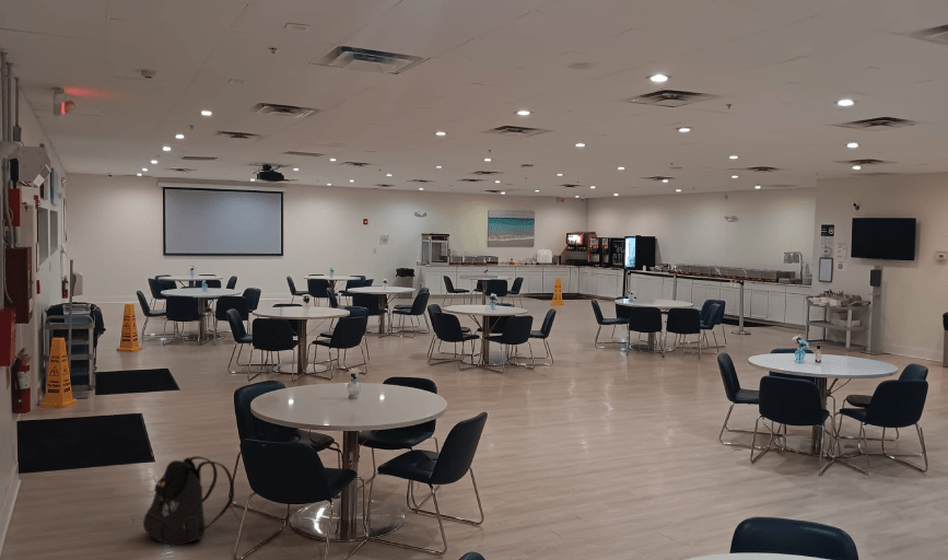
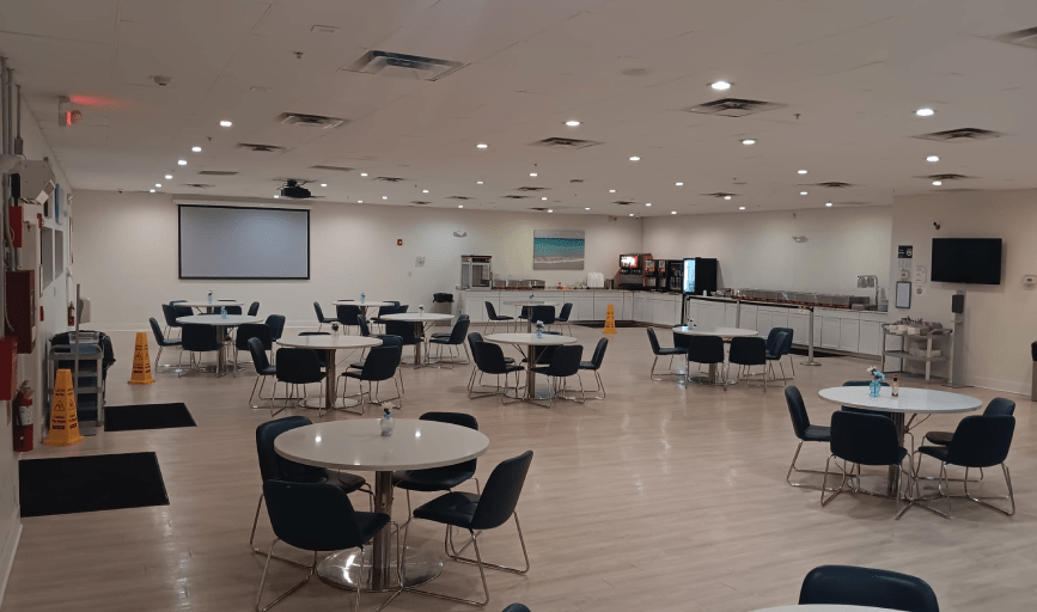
- backpack [142,455,235,547]
